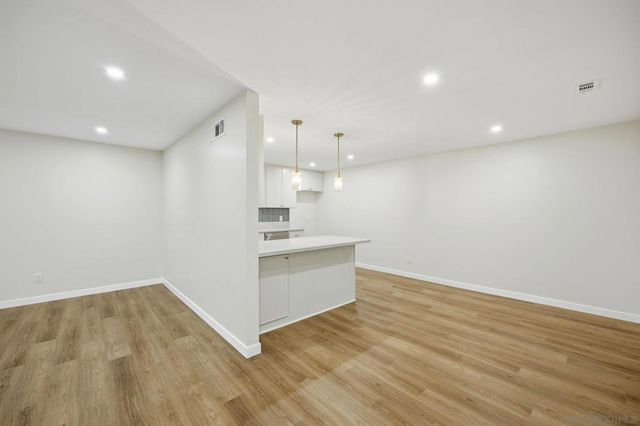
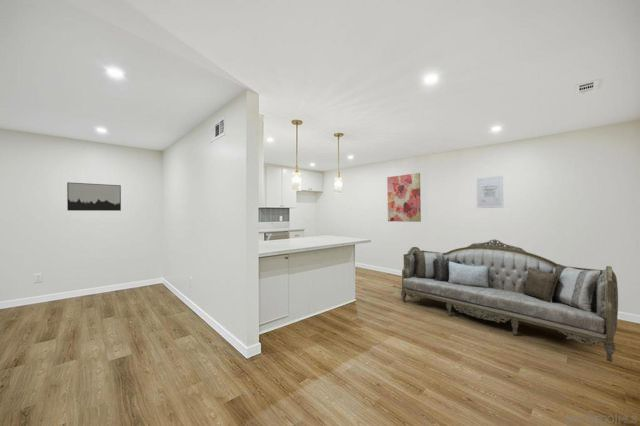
+ wall art [475,174,504,209]
+ sofa [400,238,619,363]
+ wall art [386,172,422,223]
+ wall art [66,181,122,212]
